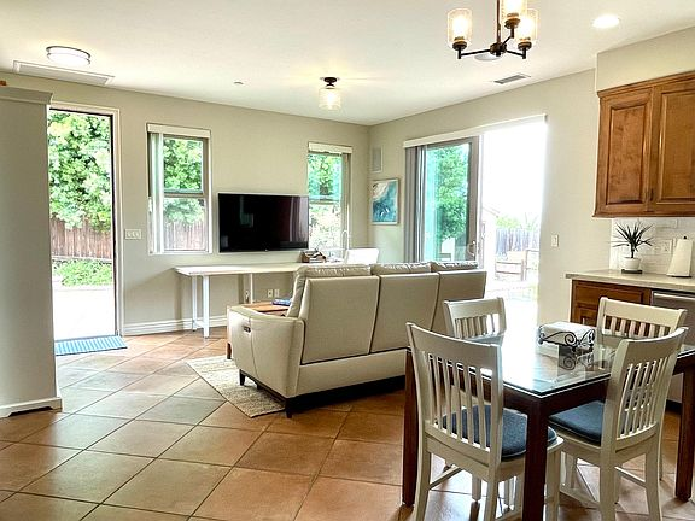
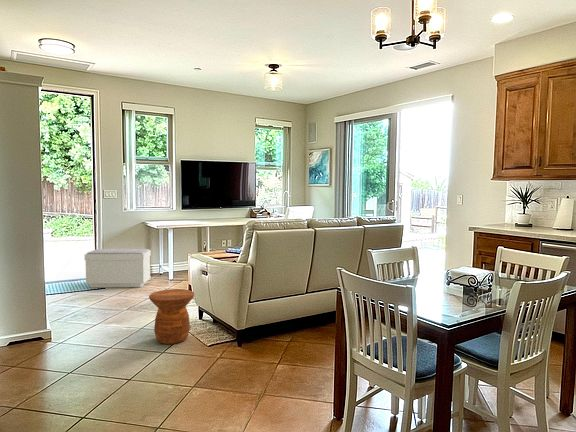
+ bench [83,248,152,288]
+ side table [148,288,195,345]
